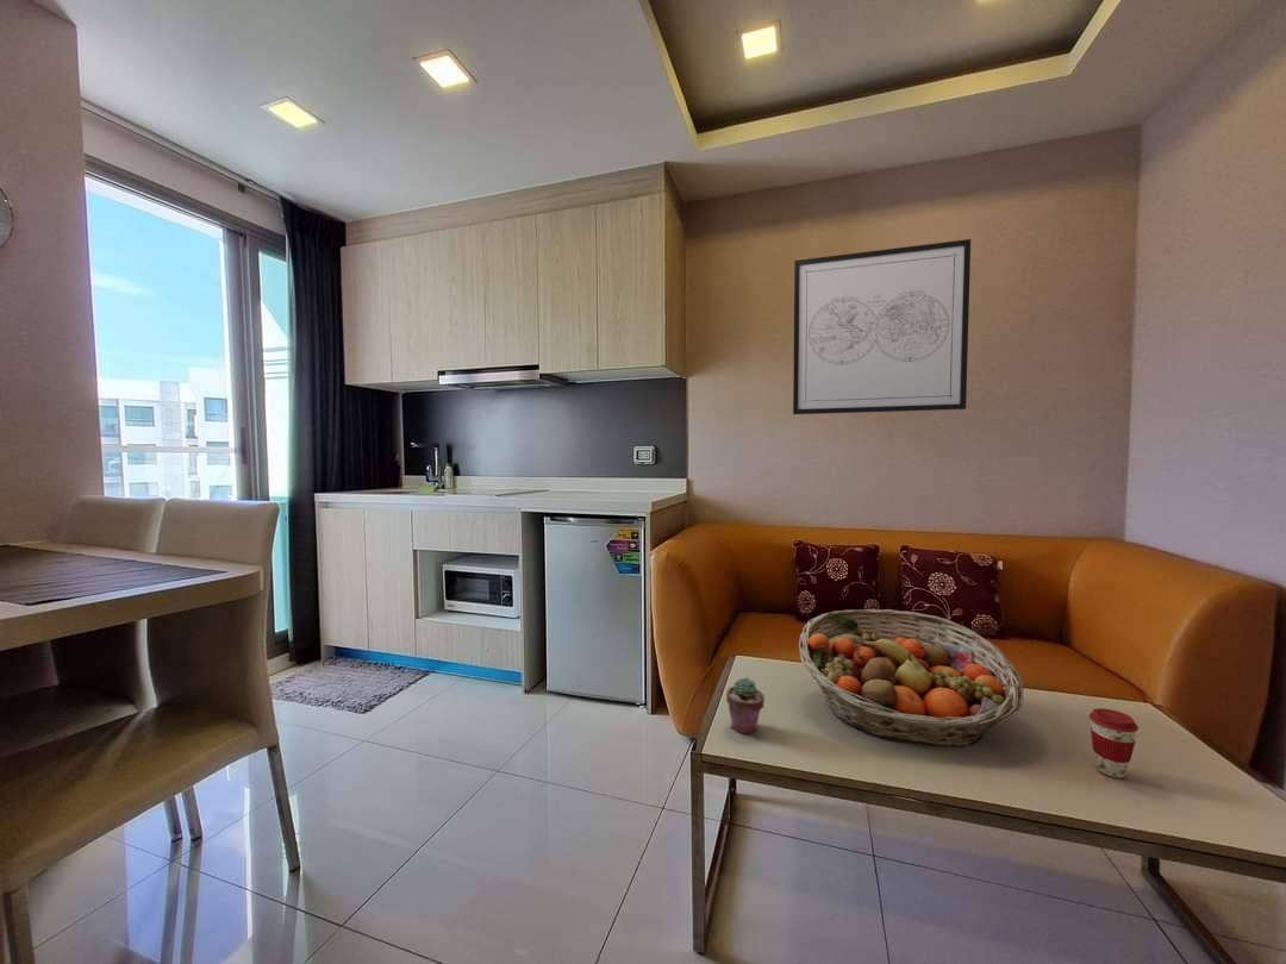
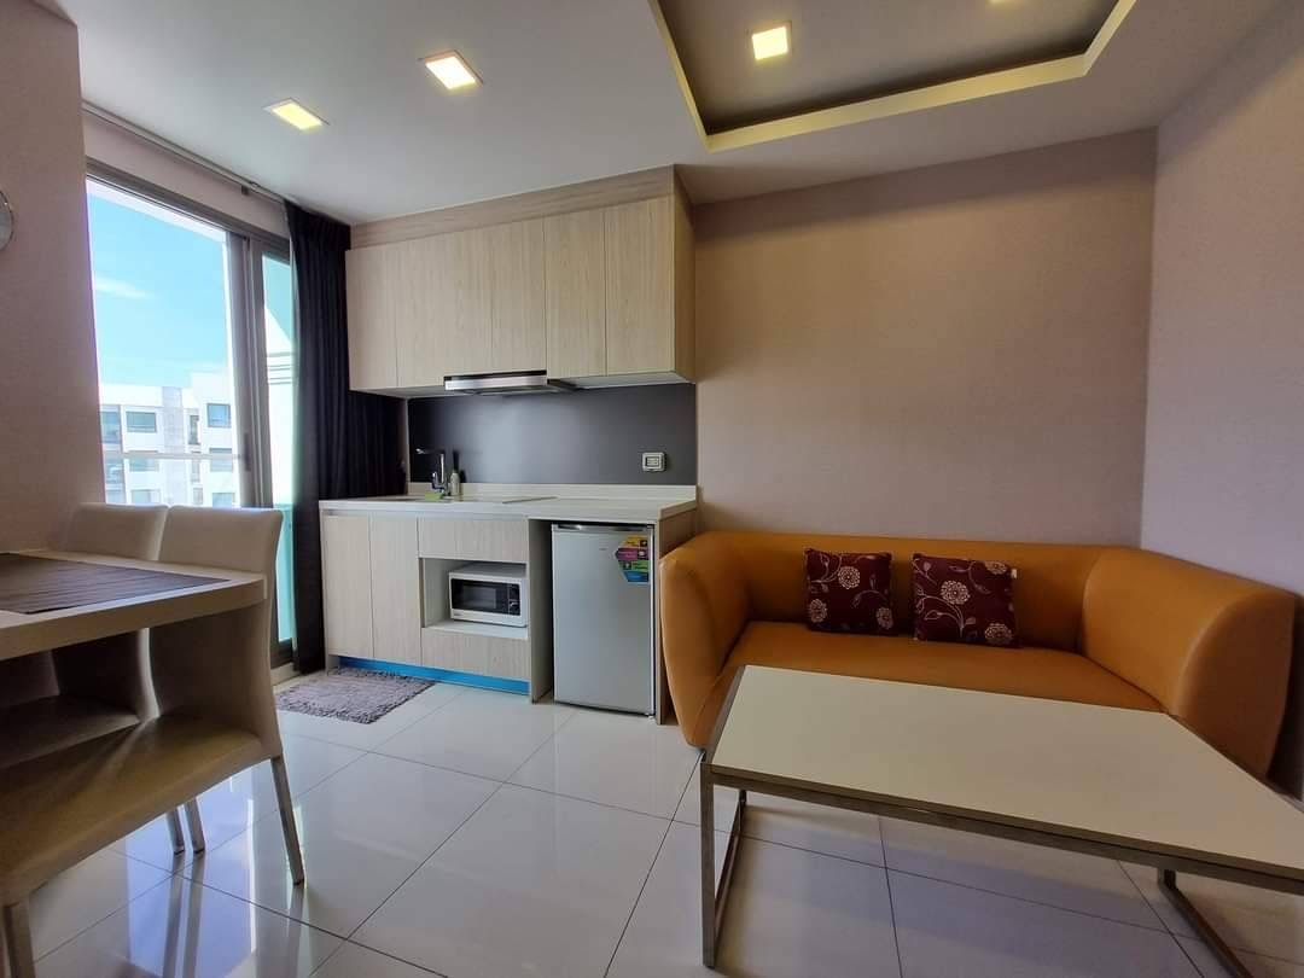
- fruit basket [798,608,1024,749]
- potted succulent [725,676,766,734]
- wall art [792,238,972,415]
- coffee cup [1087,707,1140,780]
